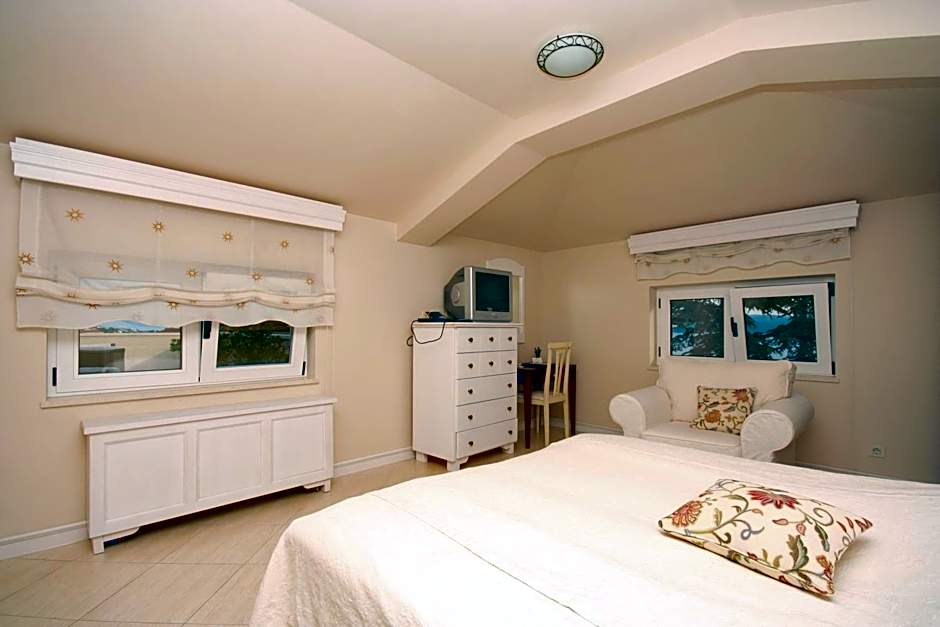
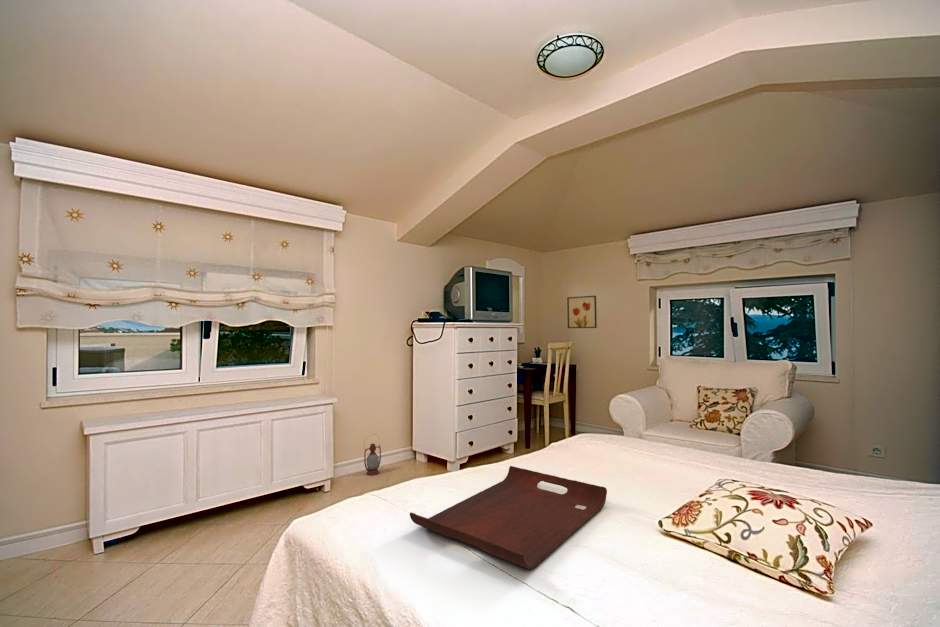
+ lantern [363,433,382,476]
+ serving tray [409,465,608,570]
+ wall art [566,295,598,329]
